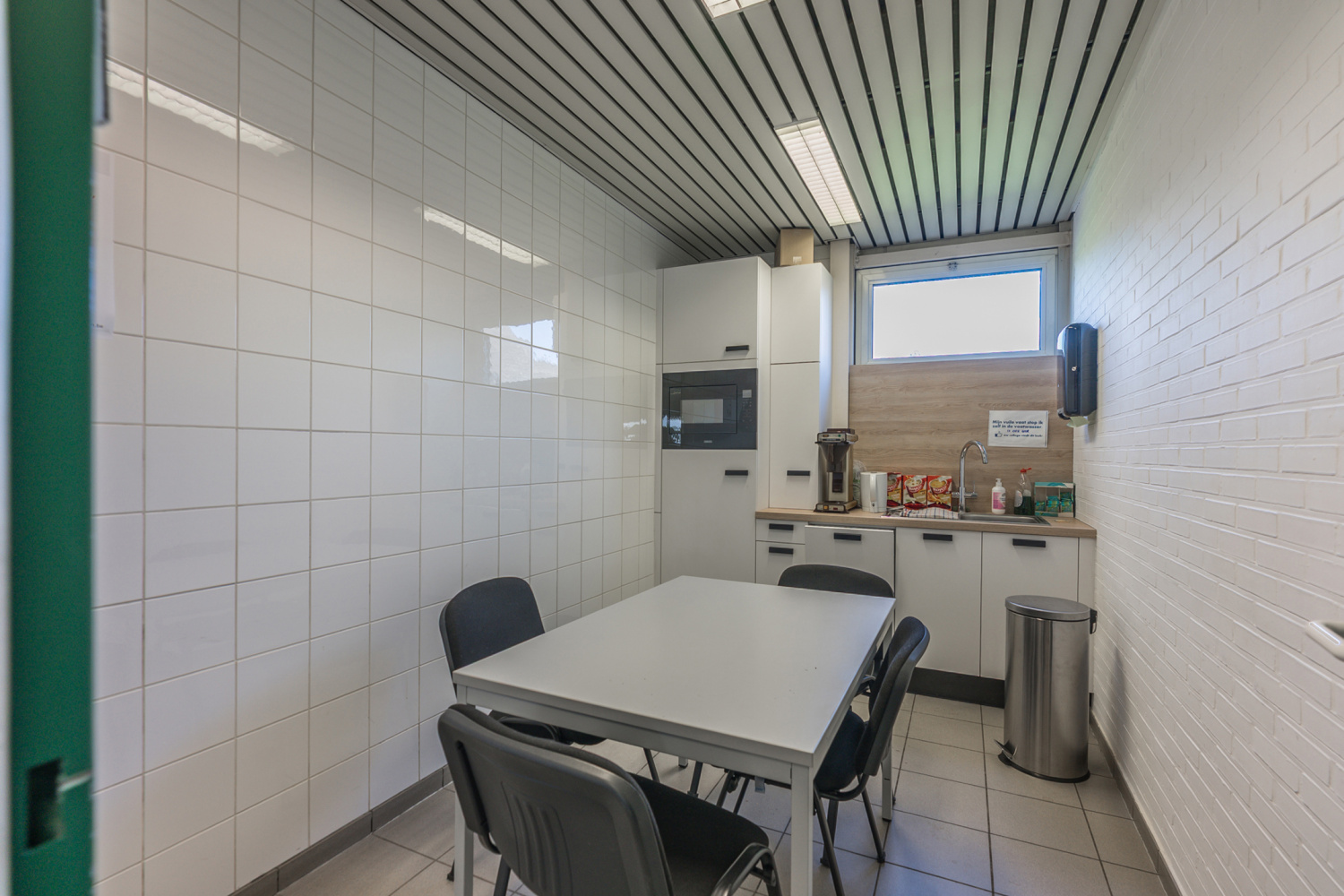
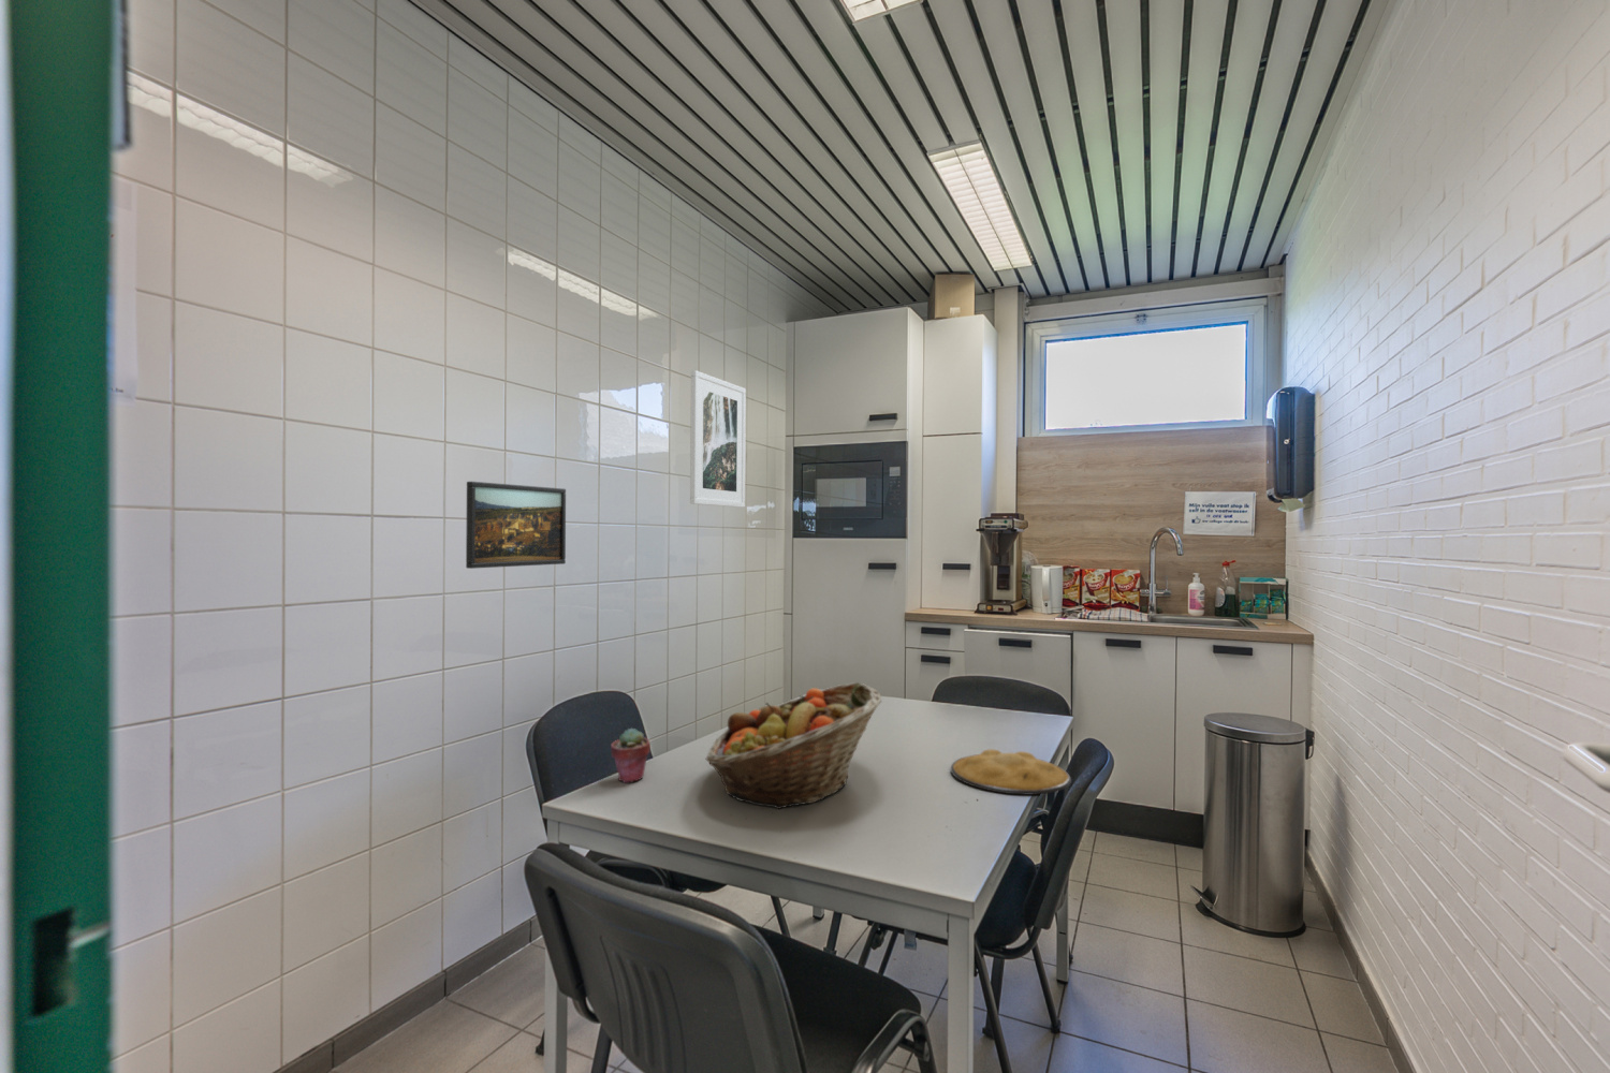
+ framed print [689,369,748,509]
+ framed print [465,480,567,570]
+ fruit basket [706,681,883,810]
+ plate [950,748,1072,796]
+ potted succulent [610,727,652,783]
